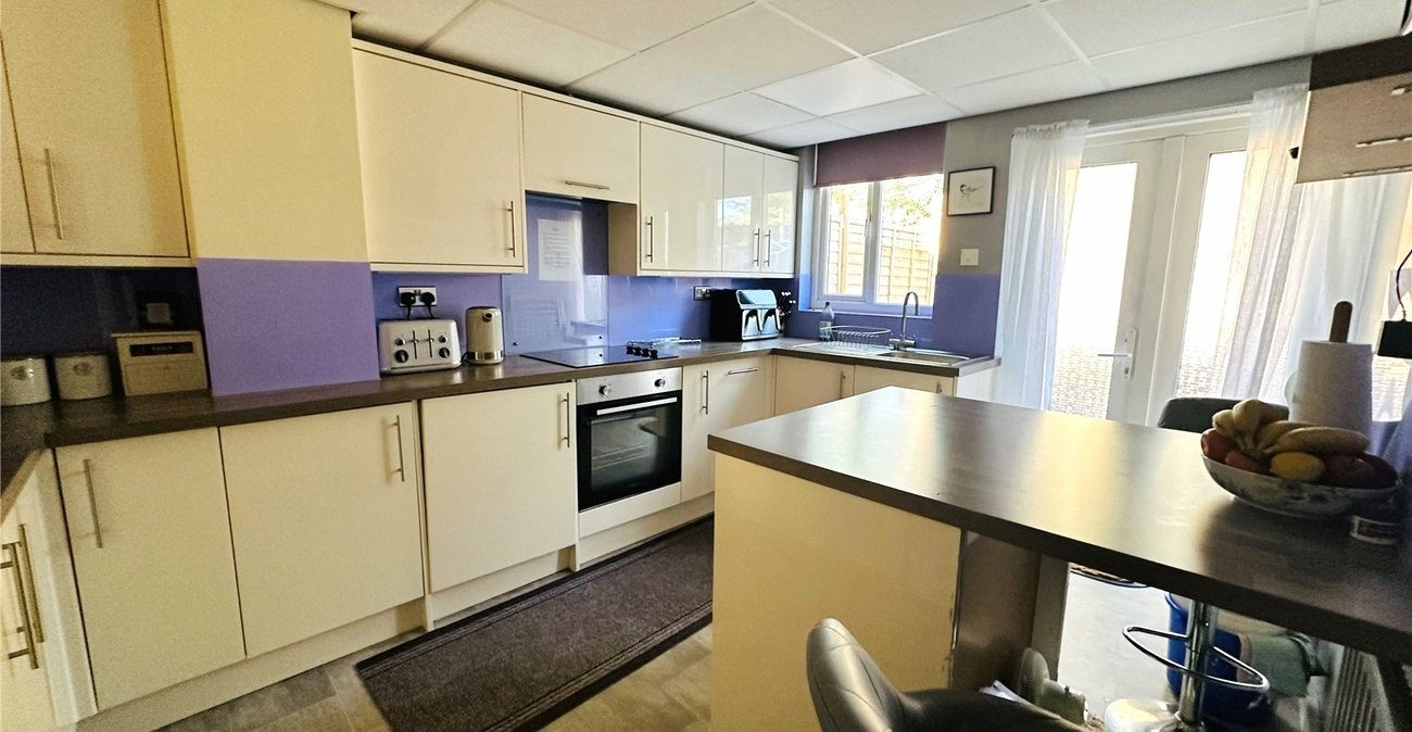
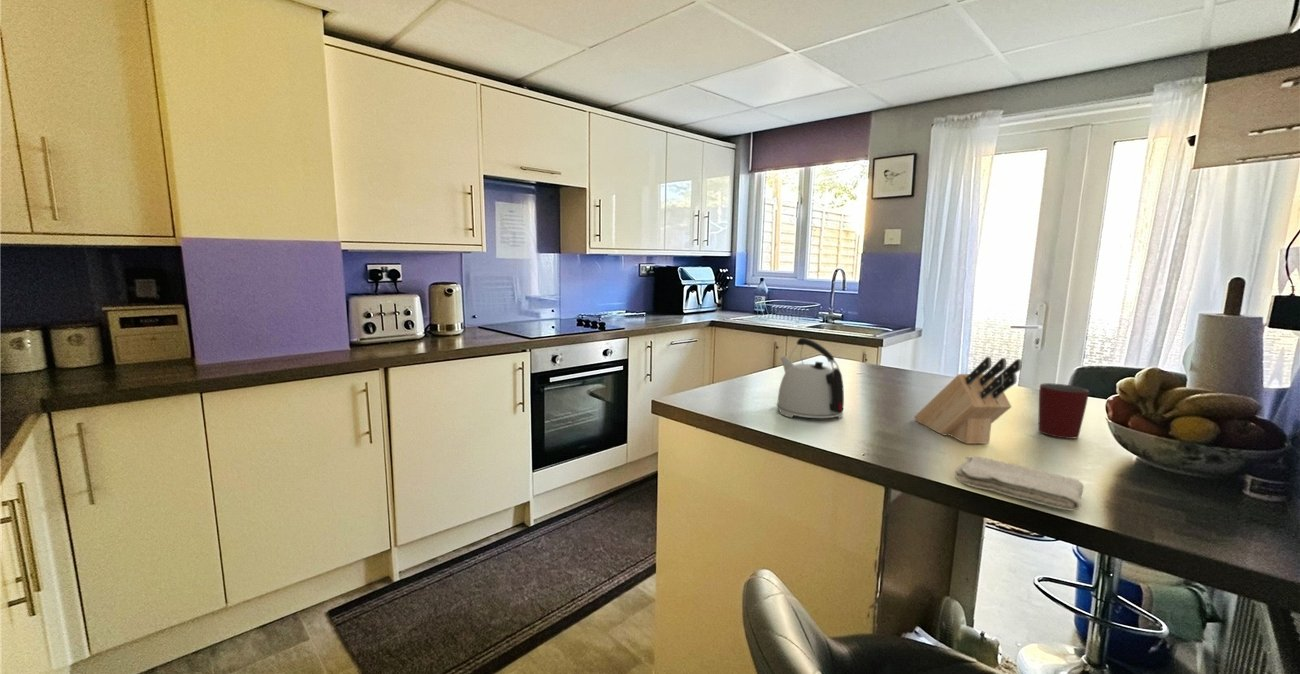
+ knife block [913,356,1022,445]
+ washcloth [954,455,1084,512]
+ mug [1037,382,1090,440]
+ kettle [776,337,845,420]
